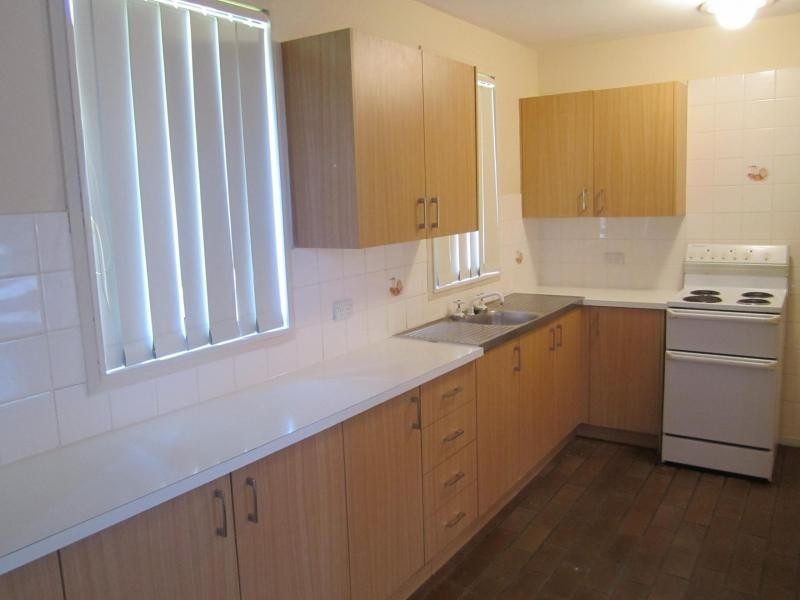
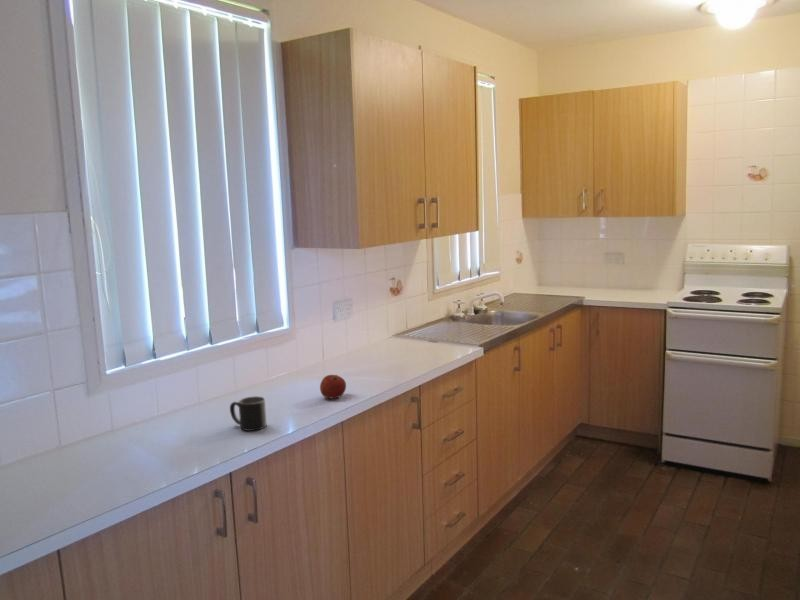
+ mug [229,395,267,432]
+ apple [319,374,347,399]
